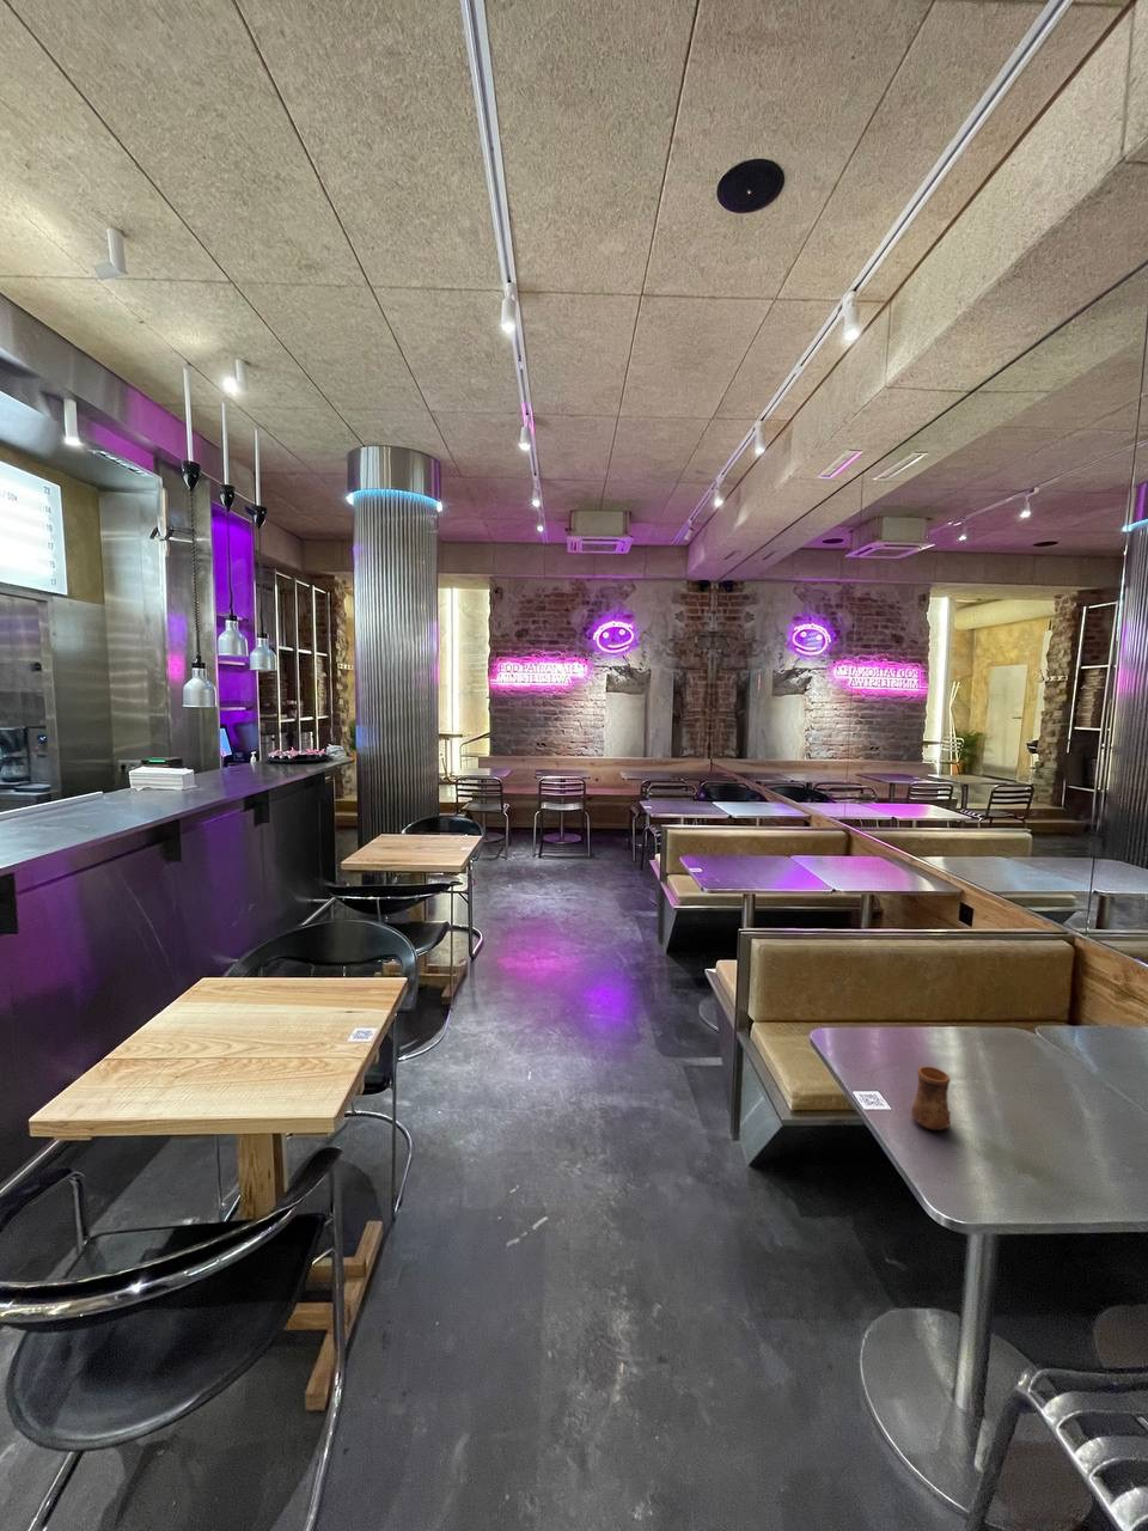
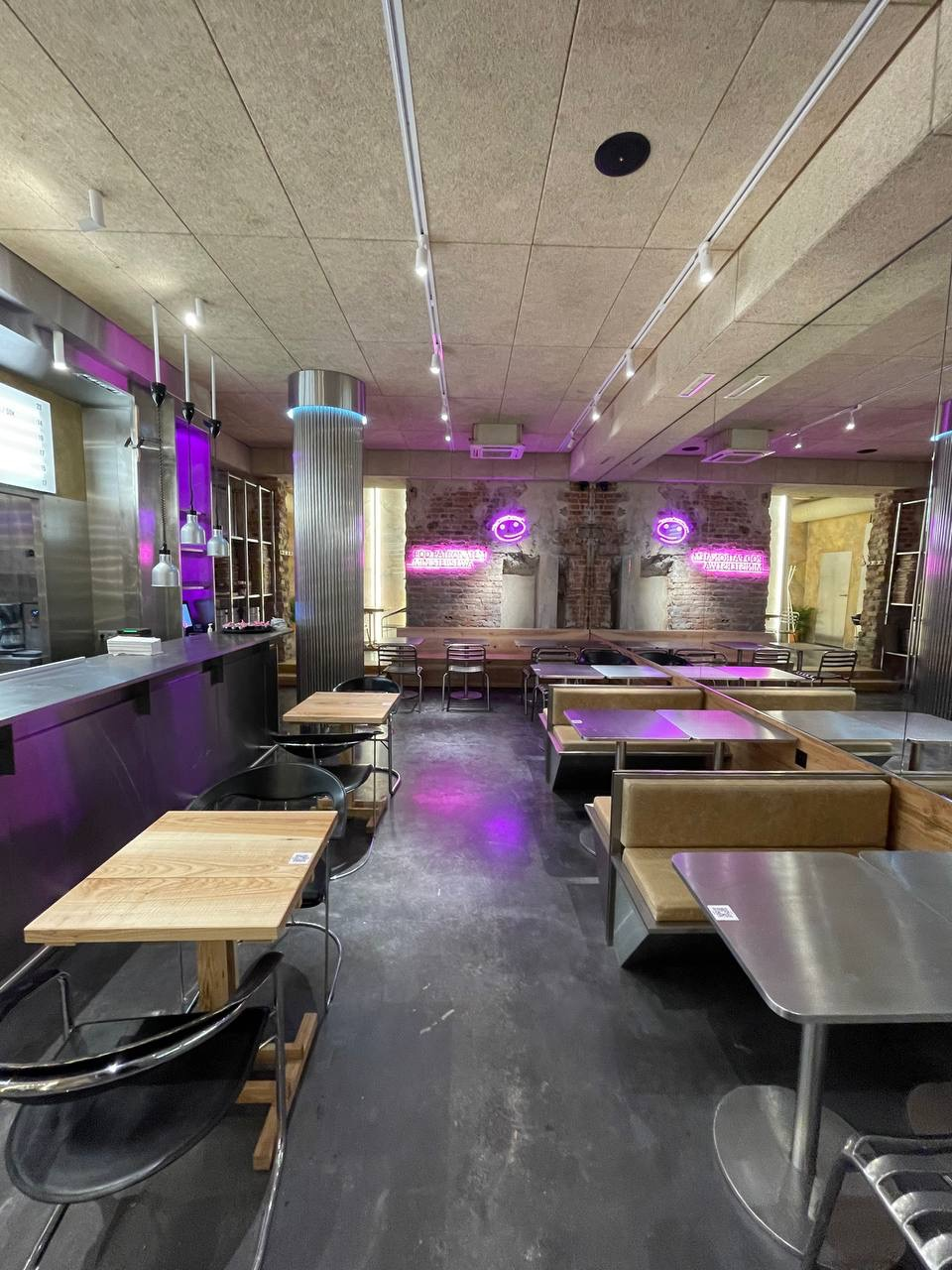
- cup [910,1066,951,1132]
